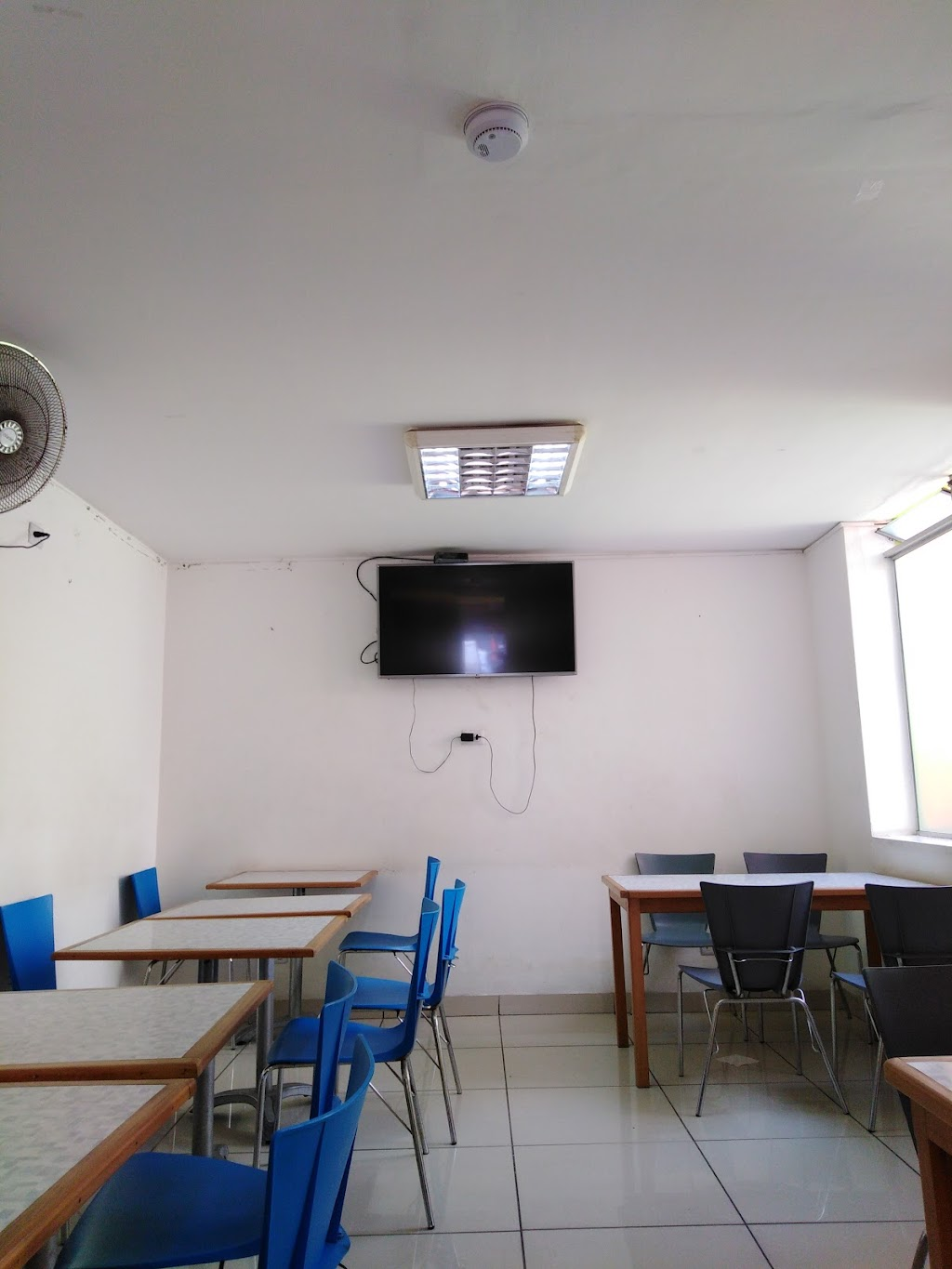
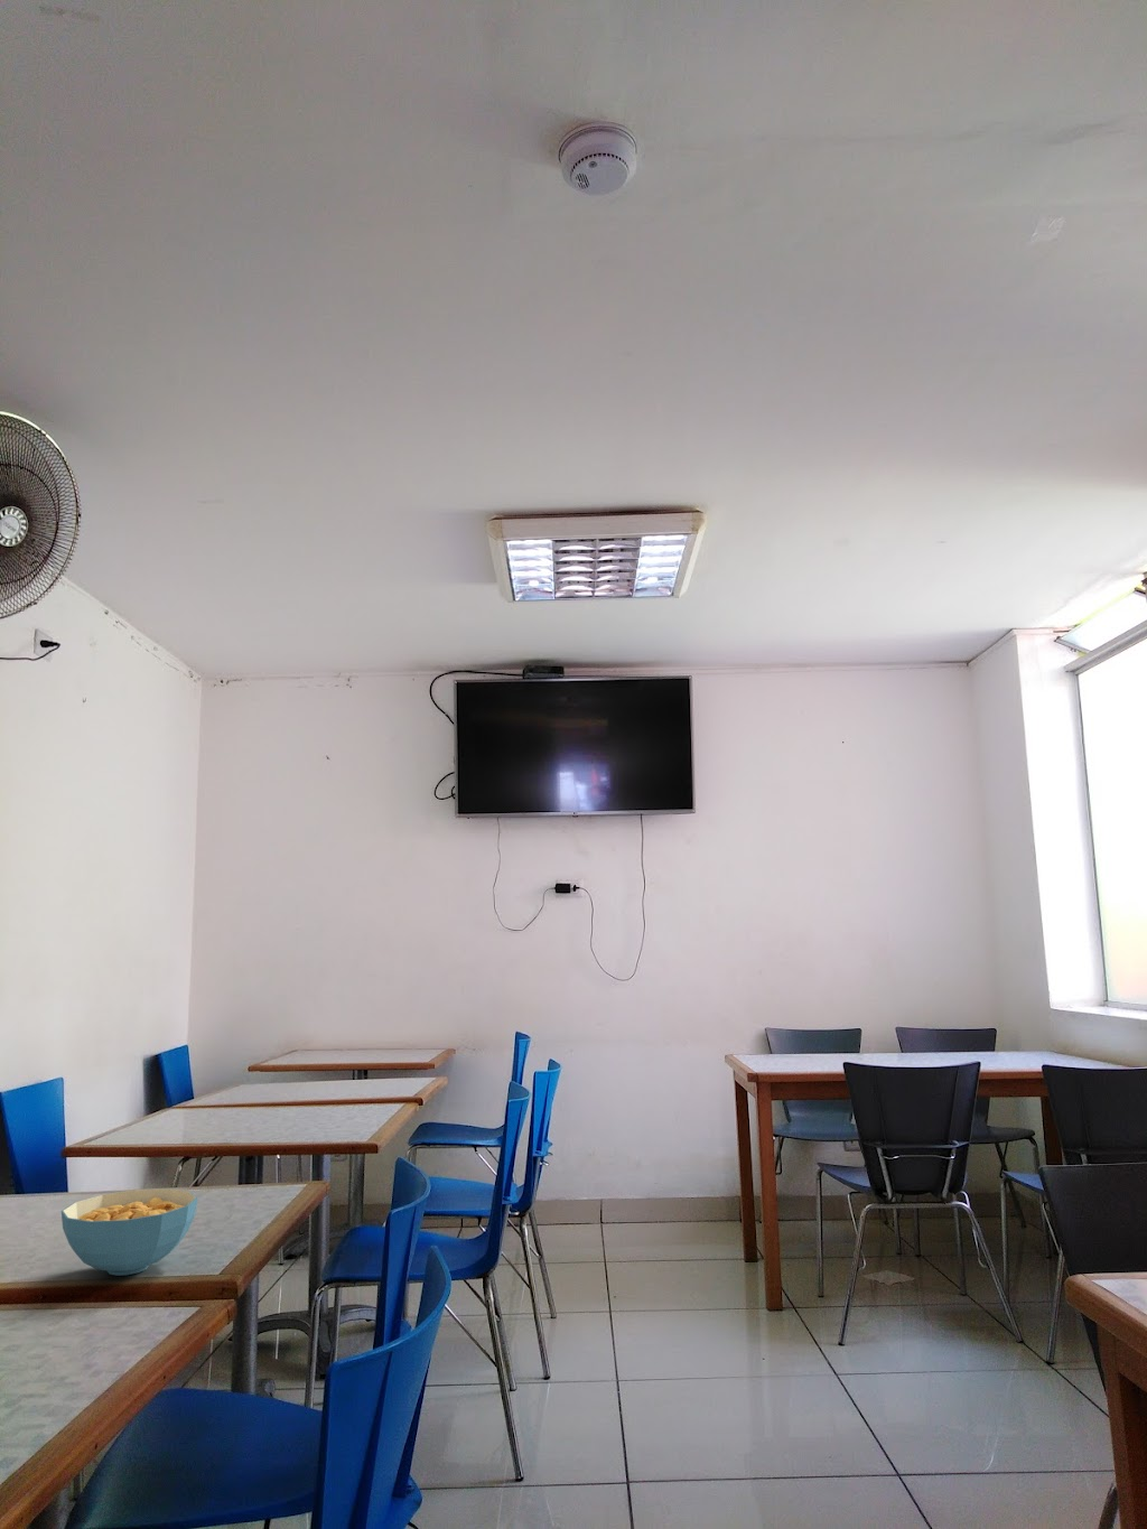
+ cereal bowl [60,1187,199,1277]
